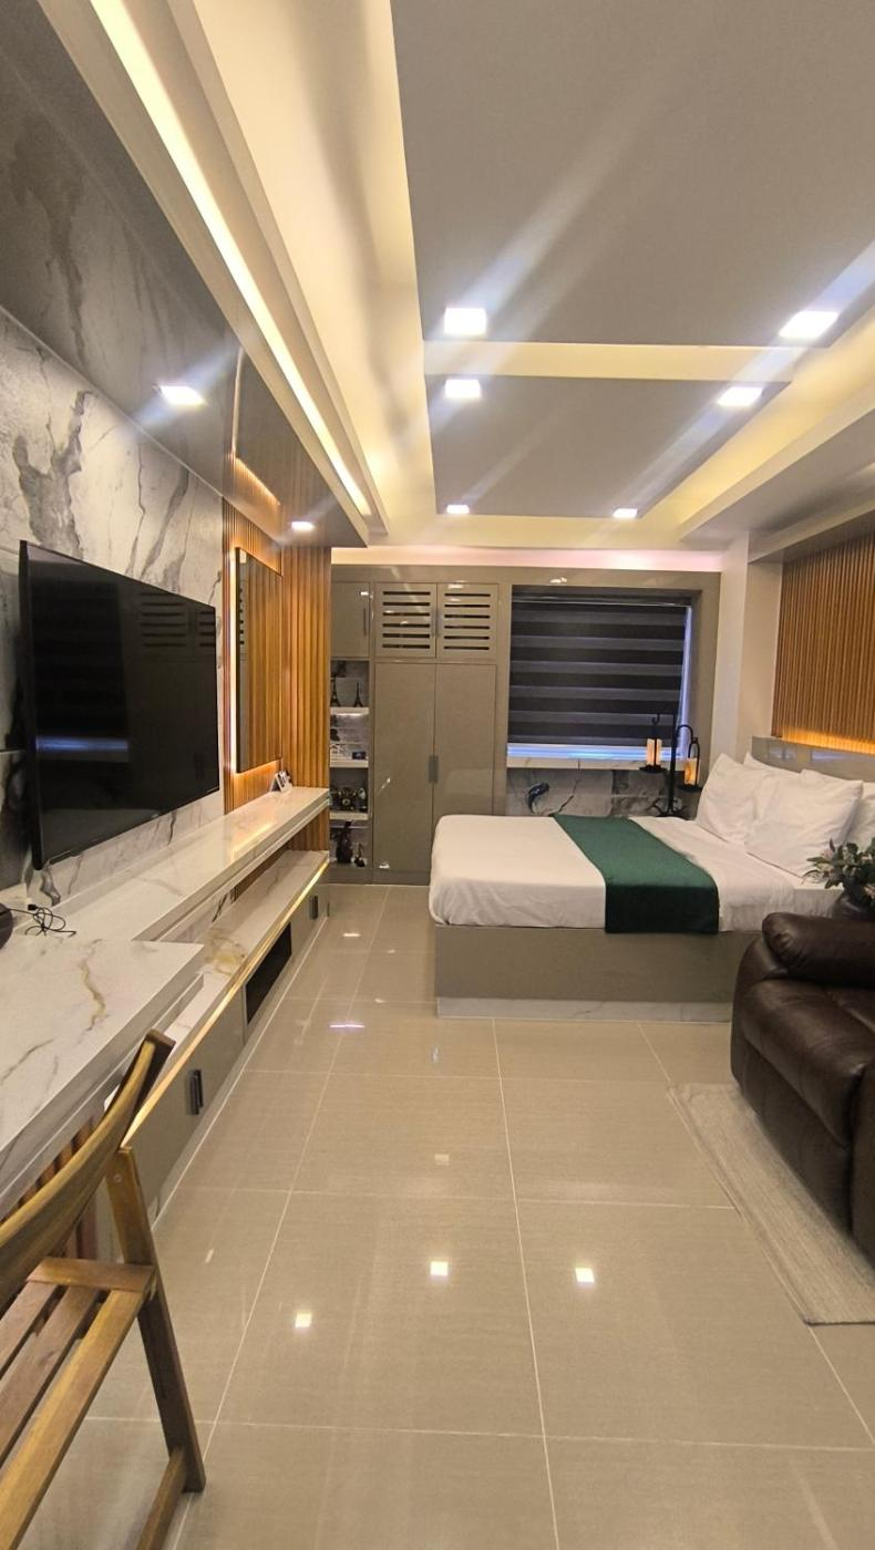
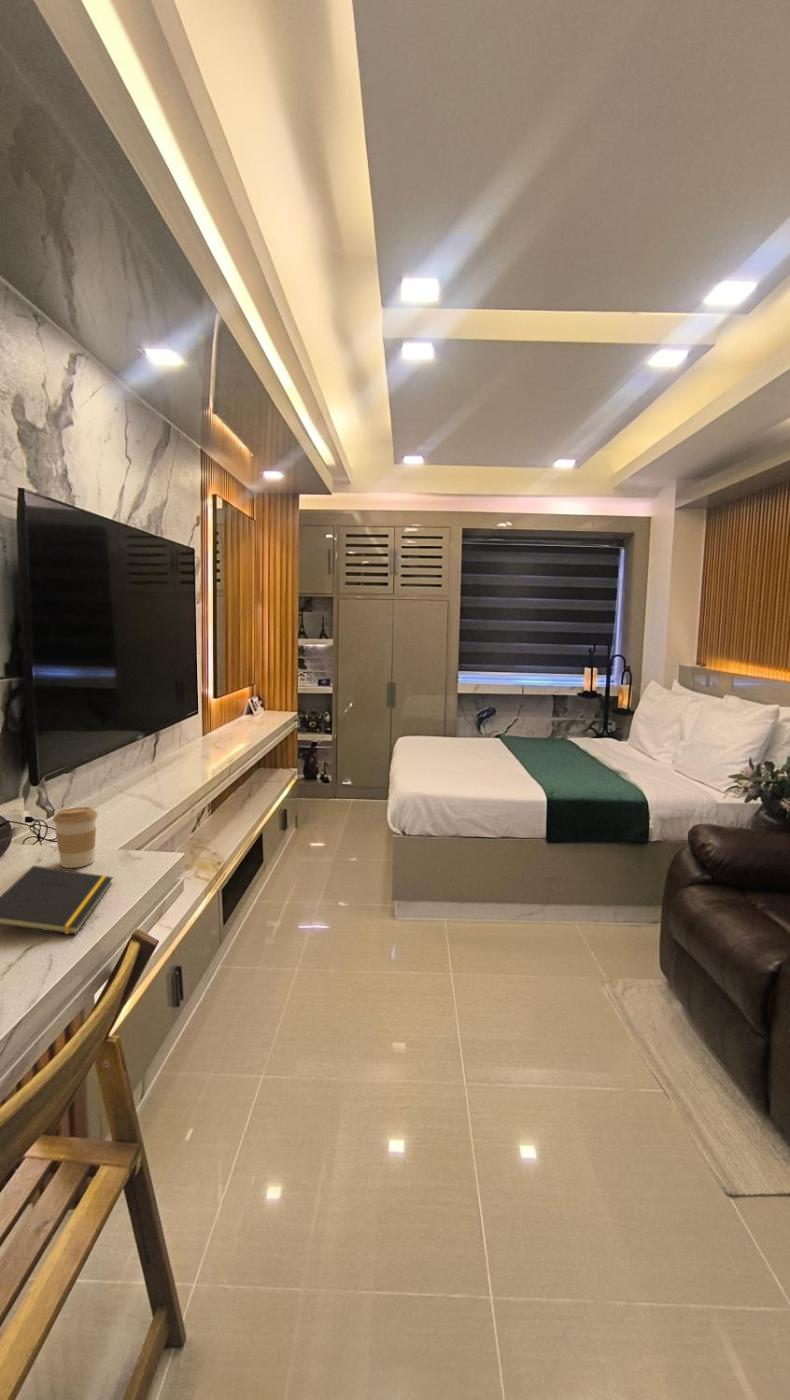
+ notepad [0,865,114,935]
+ coffee cup [52,806,99,869]
